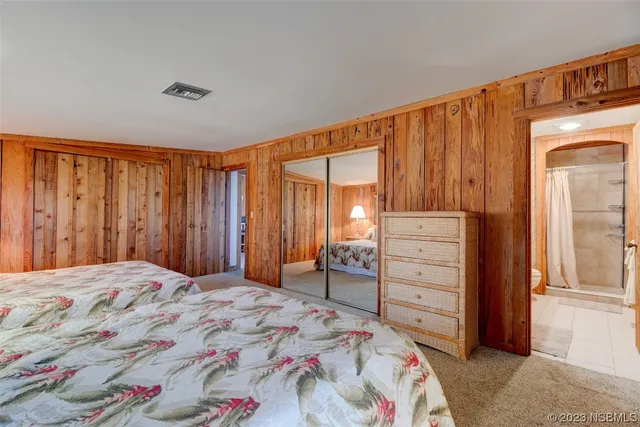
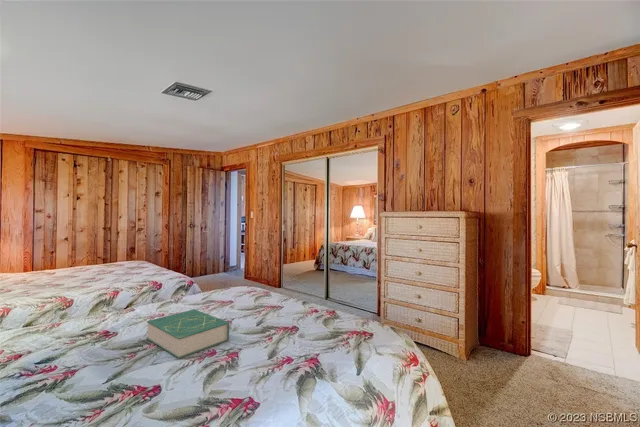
+ book [145,309,230,359]
